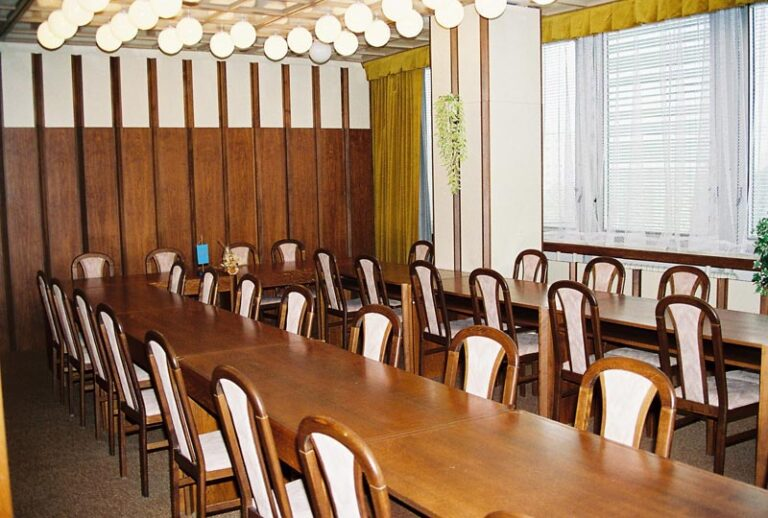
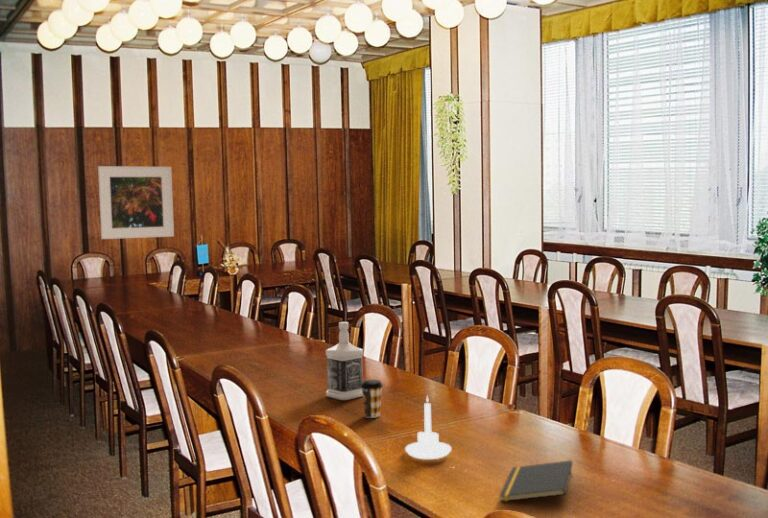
+ notepad [498,459,574,503]
+ bottle [325,321,364,401]
+ coffee cup [361,379,384,419]
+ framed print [97,165,175,240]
+ candle holder [404,394,453,460]
